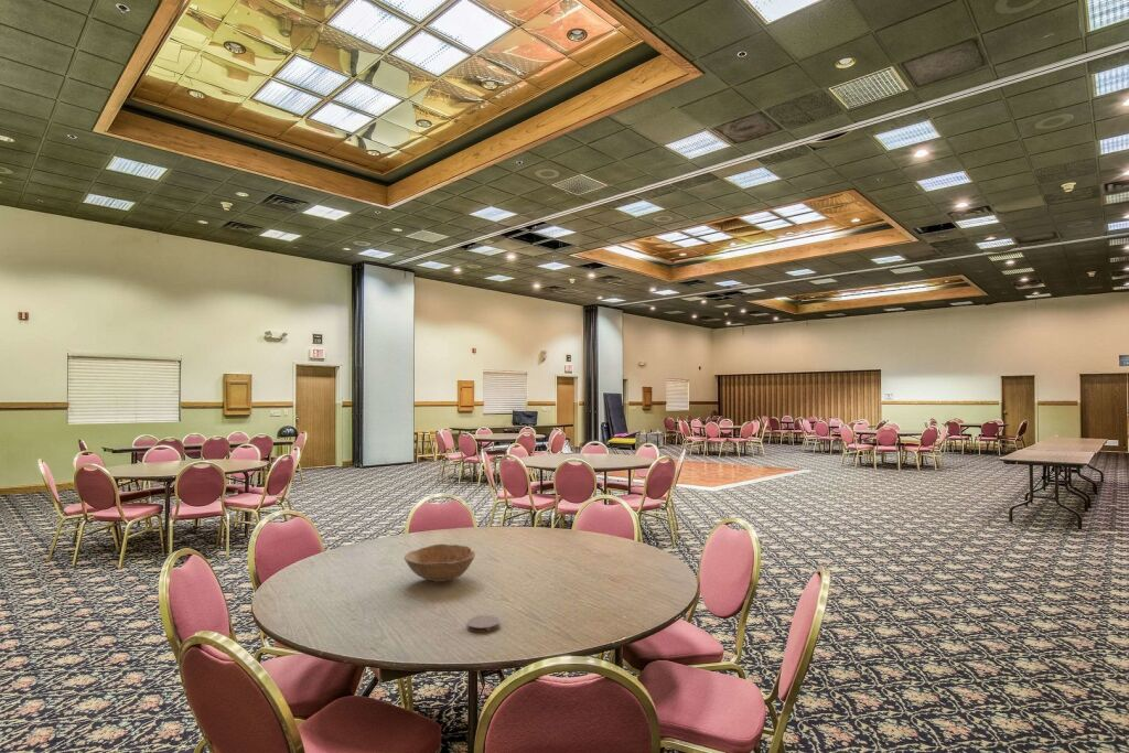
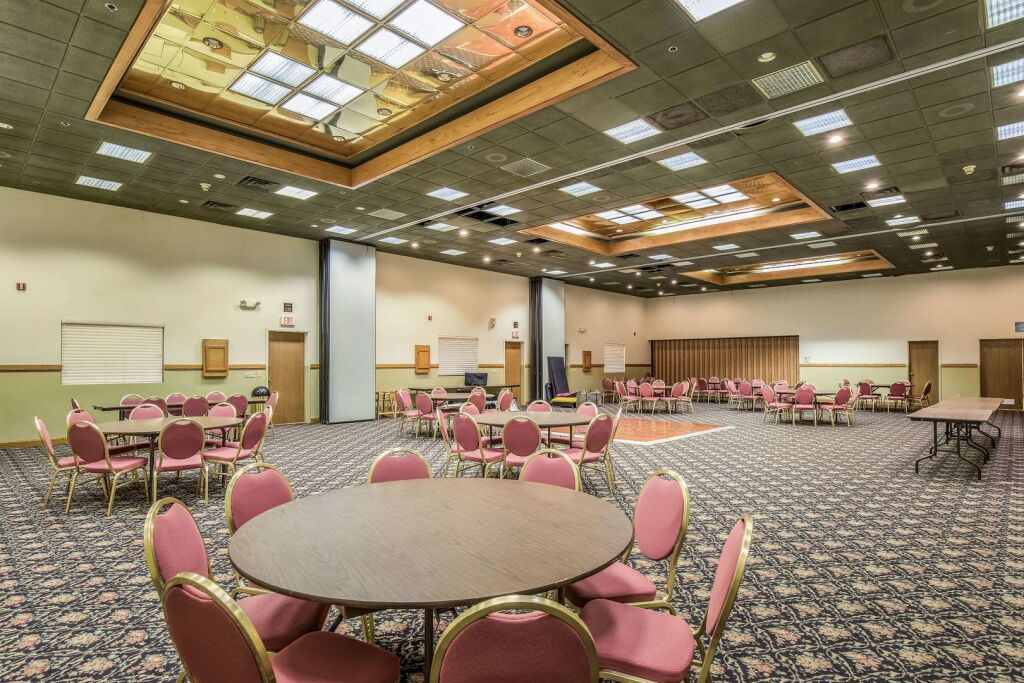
- coaster [466,614,501,634]
- bowl [404,542,476,583]
